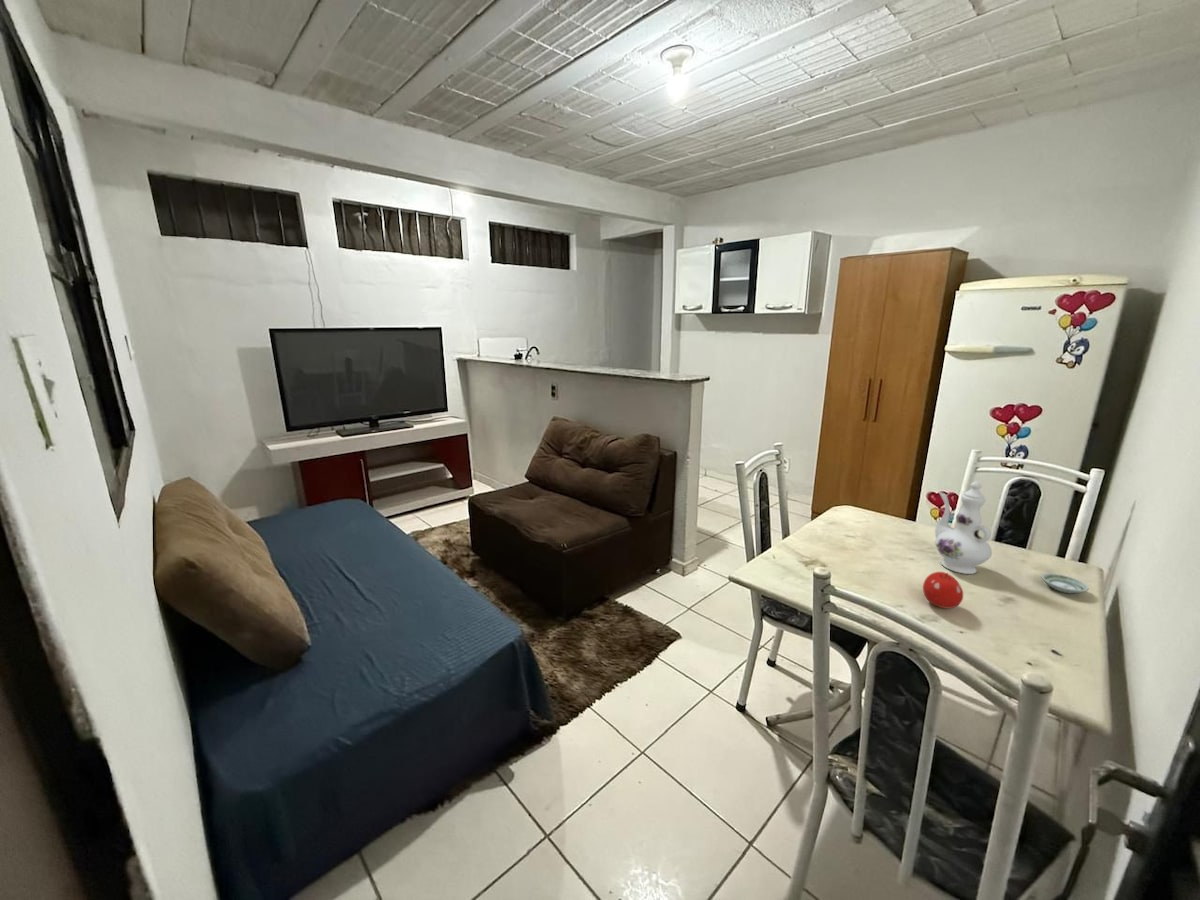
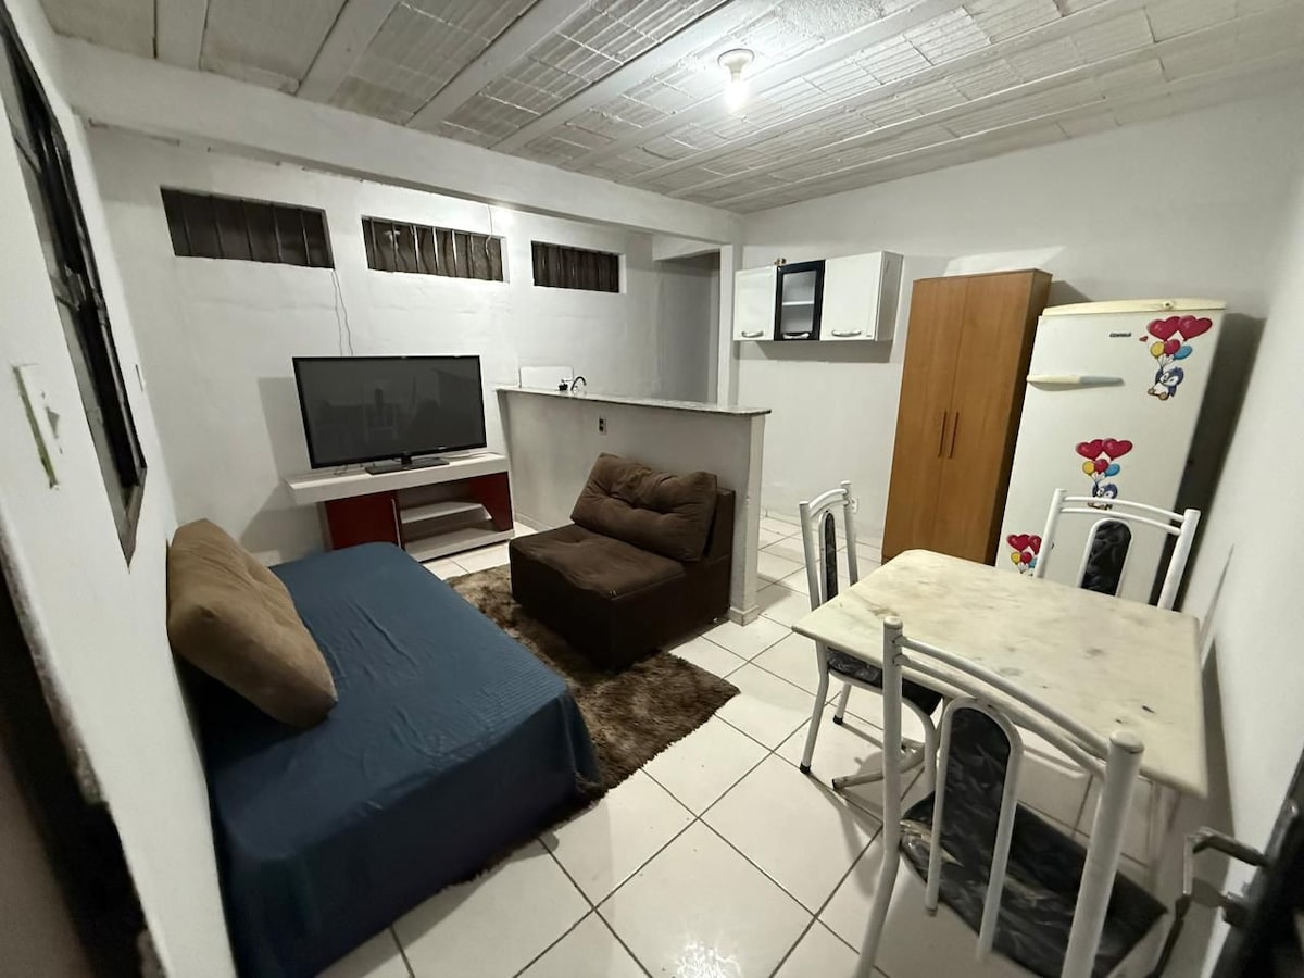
- saucer [1040,572,1090,594]
- chinaware [934,480,993,575]
- fruit [922,571,964,609]
